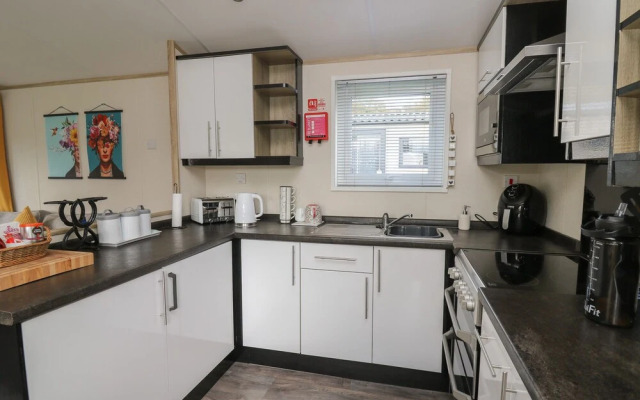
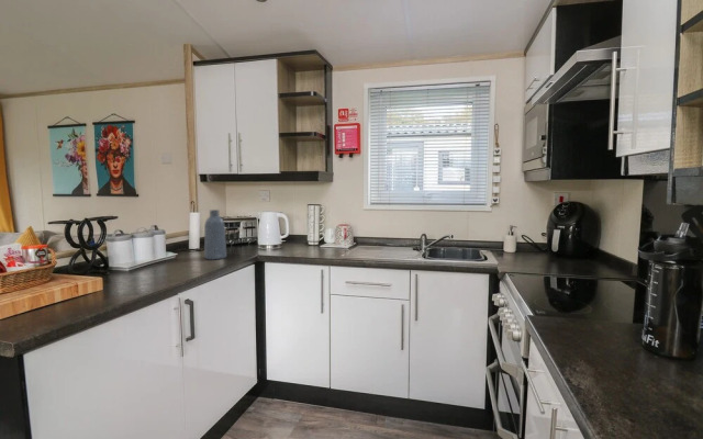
+ vase [203,209,227,260]
